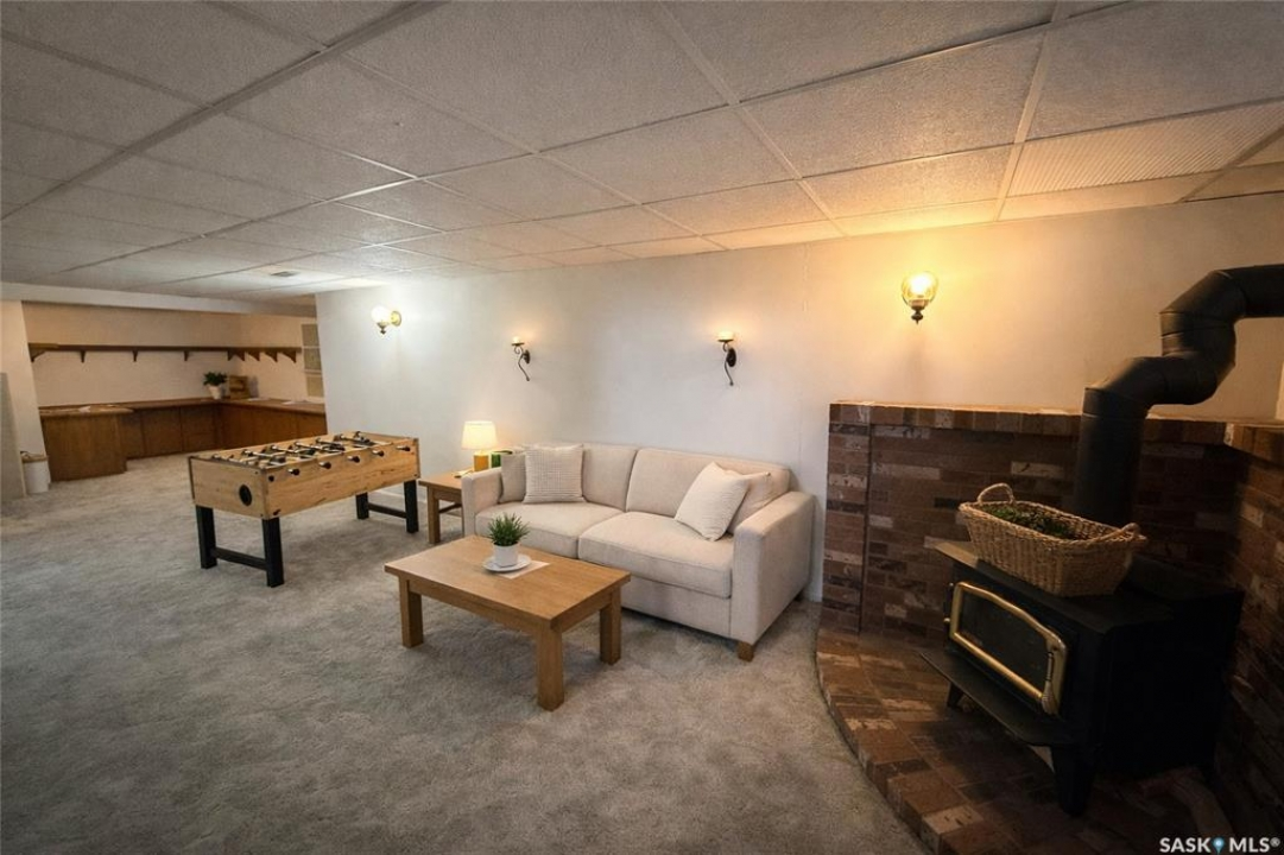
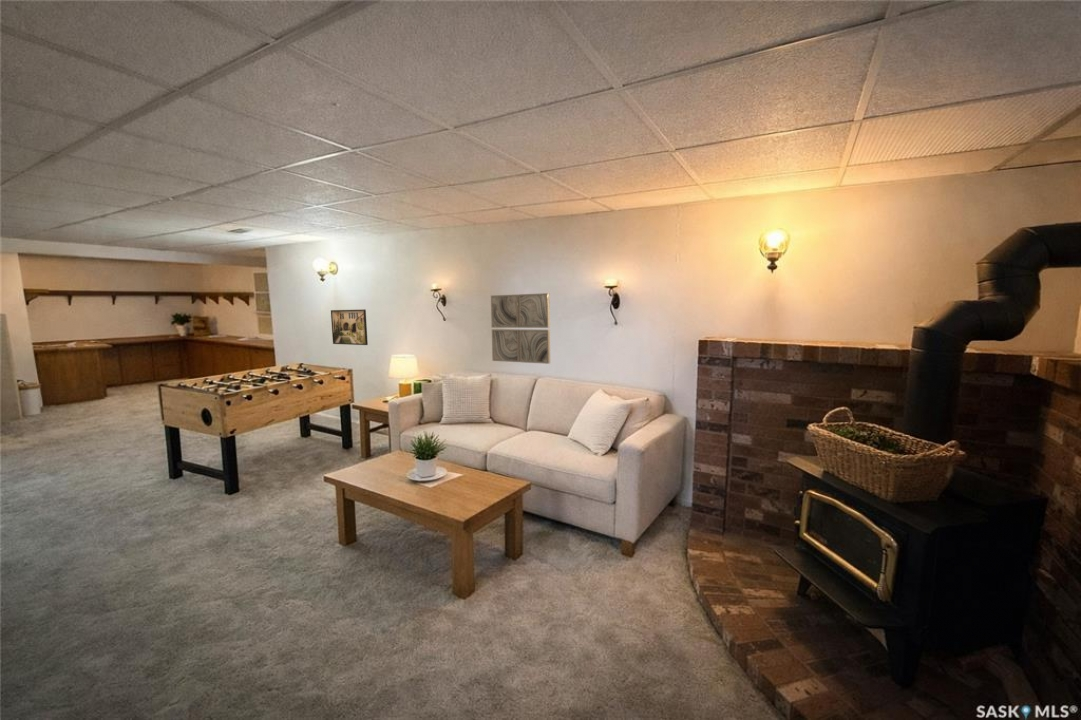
+ wall art [490,292,551,365]
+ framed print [330,308,369,346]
